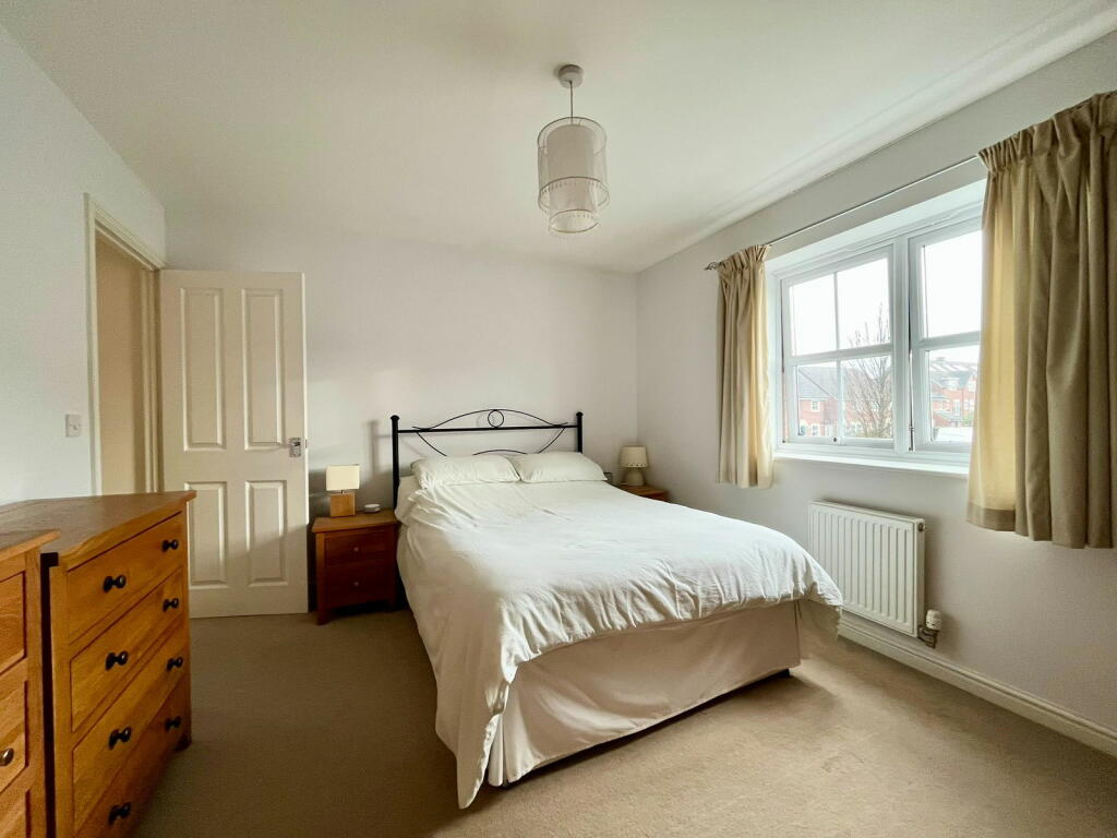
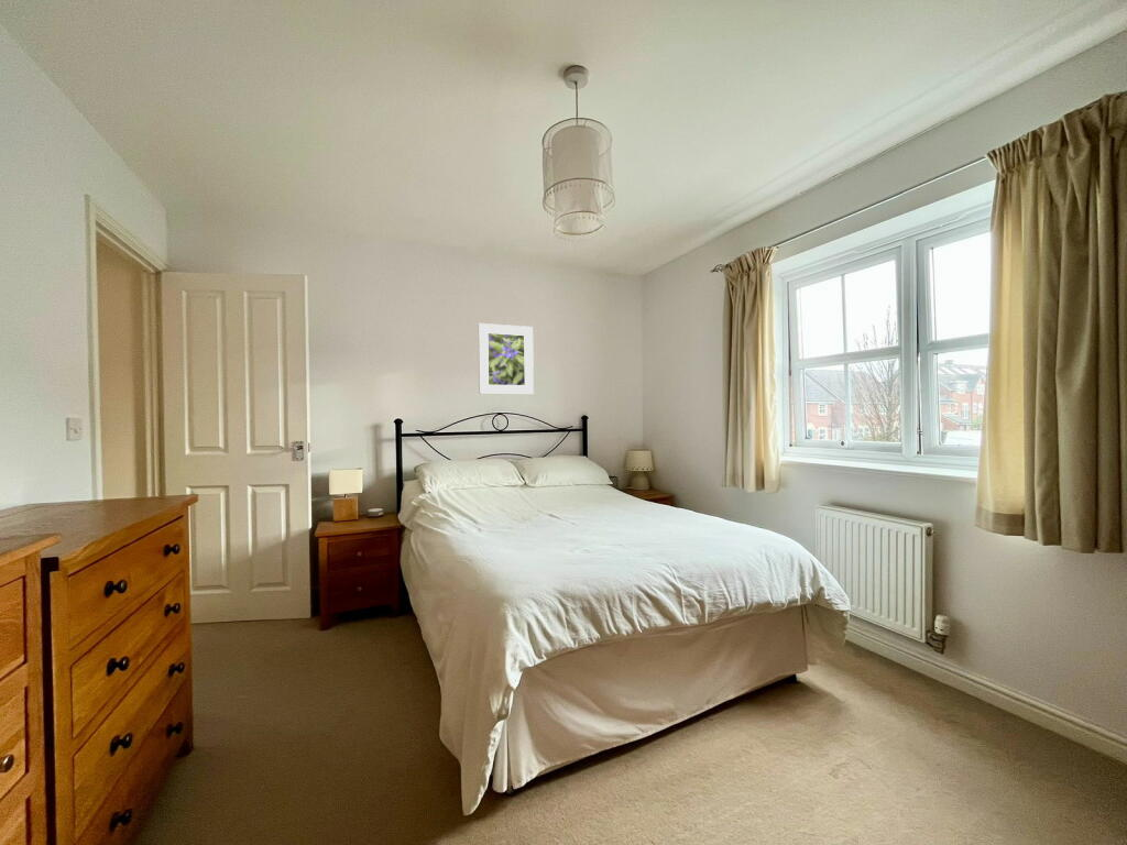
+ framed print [478,322,535,396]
